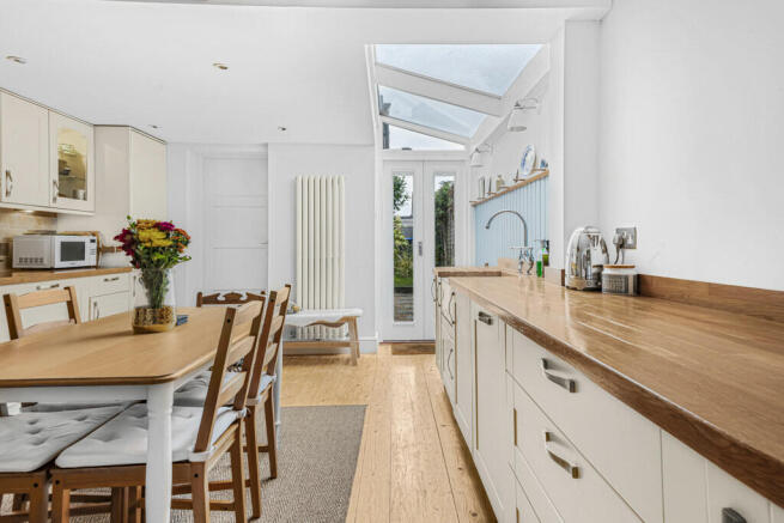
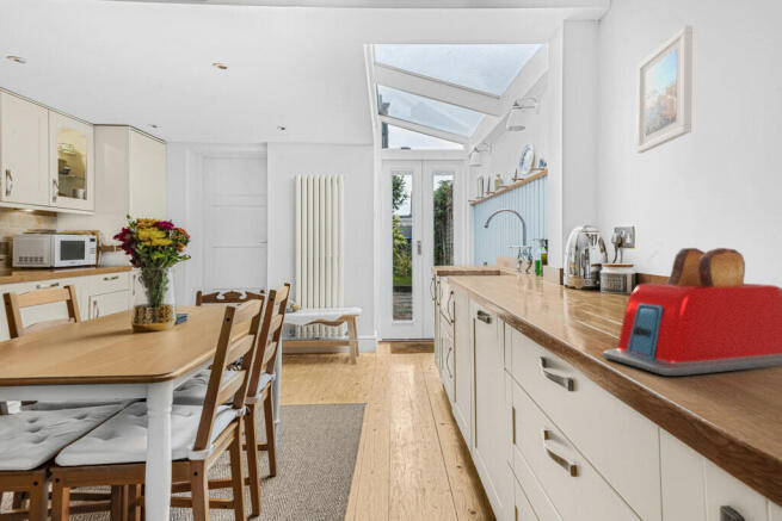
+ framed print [635,25,694,154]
+ toaster [602,247,782,377]
